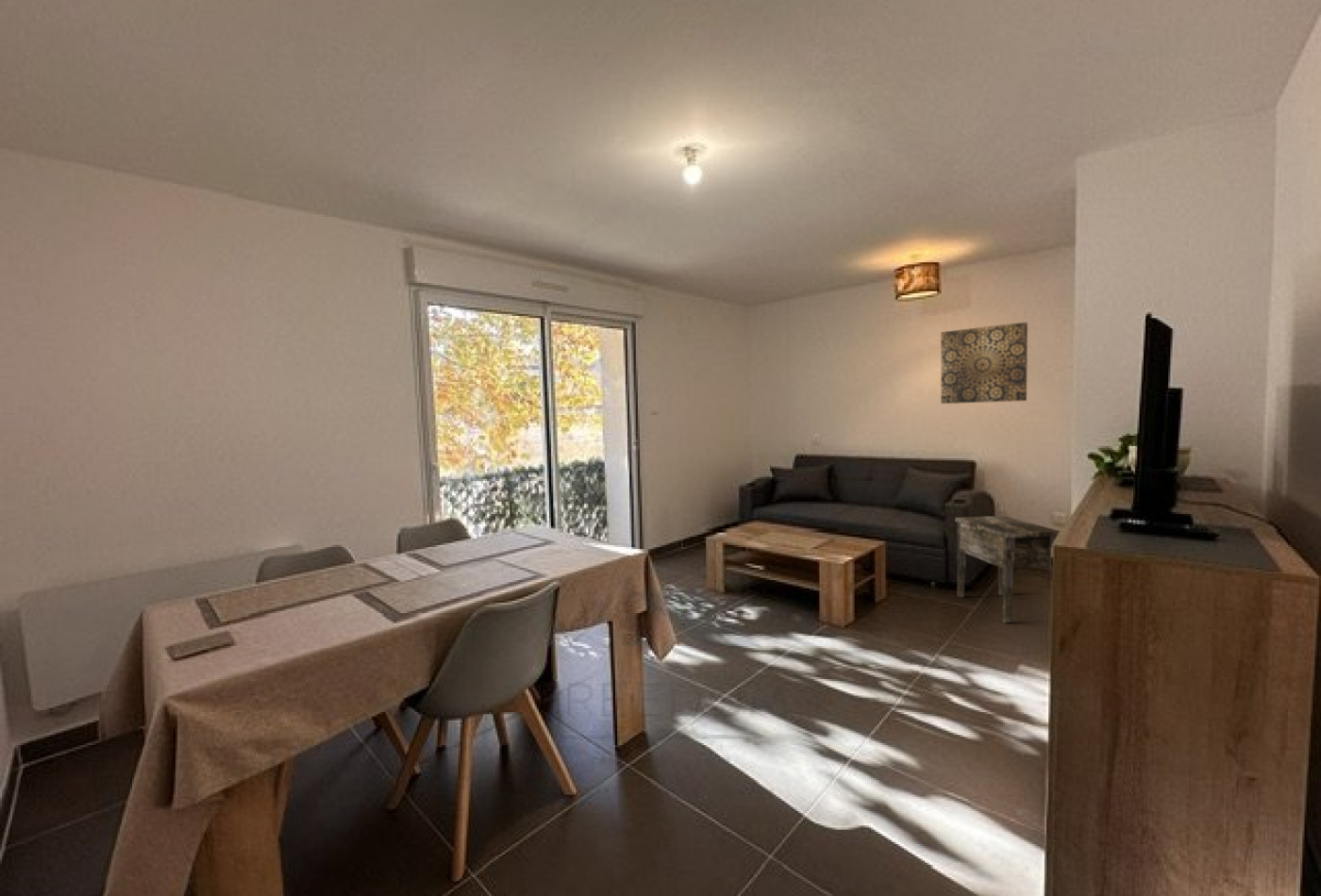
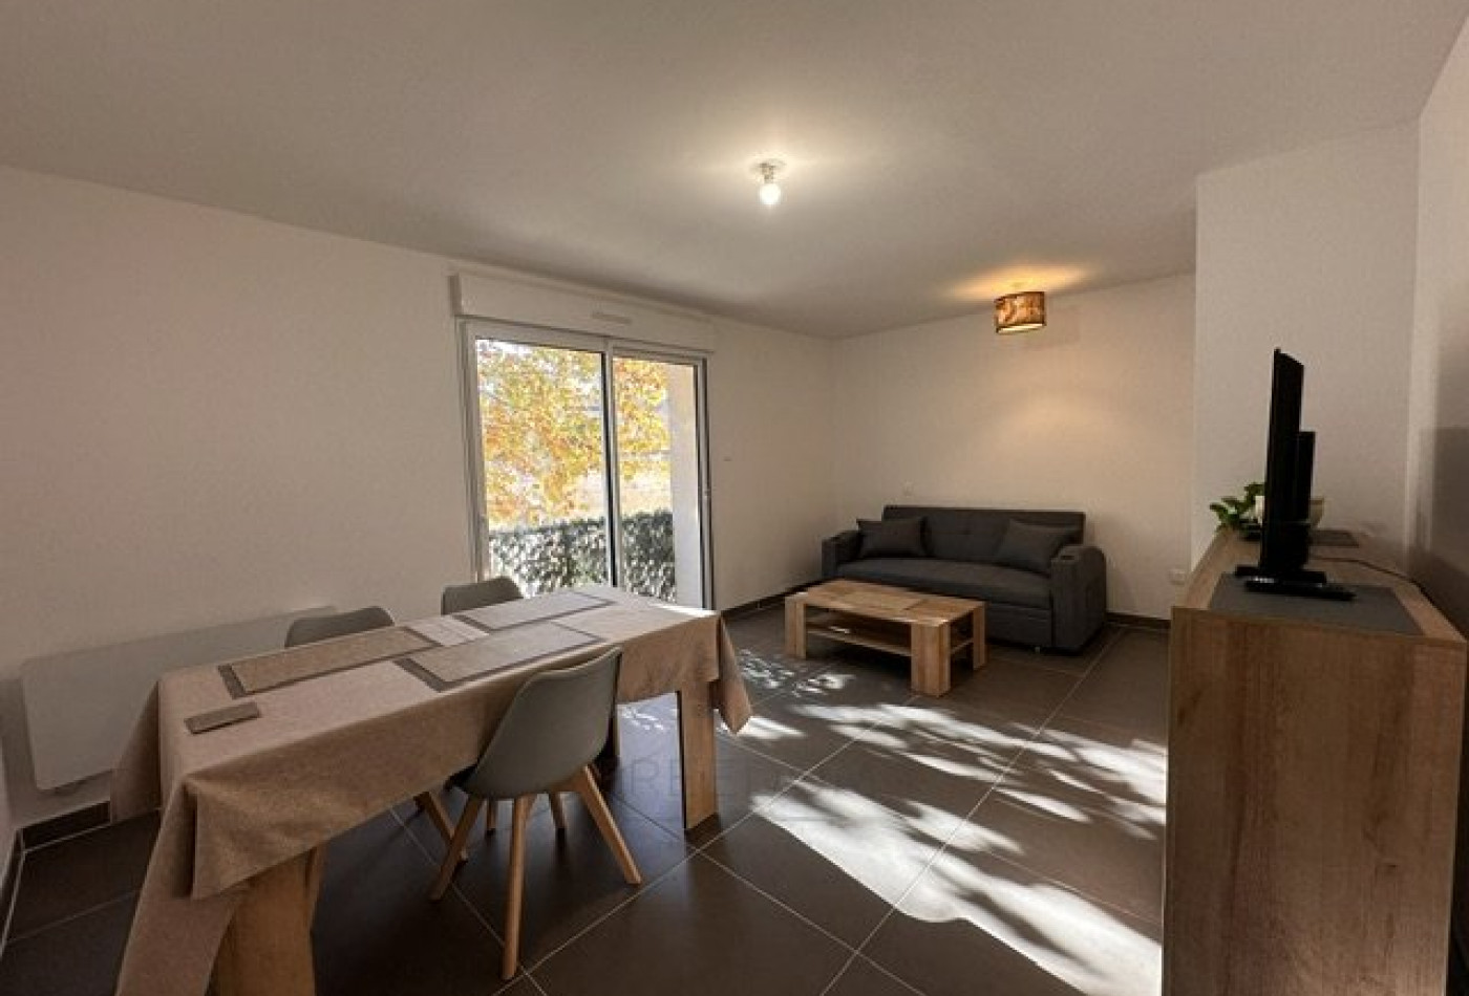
- side table [954,515,1061,623]
- wall art [940,322,1028,405]
